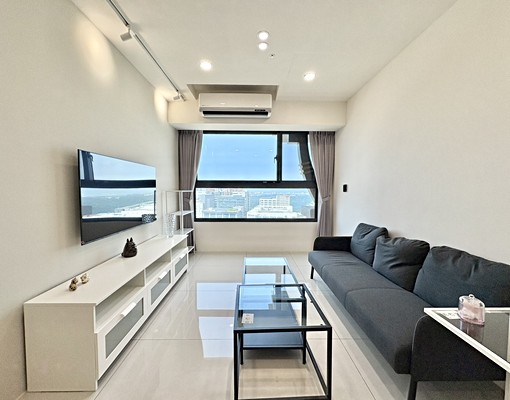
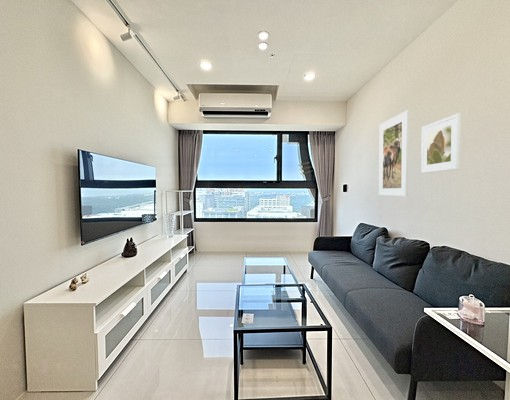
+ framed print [378,110,410,197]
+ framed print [420,113,461,174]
